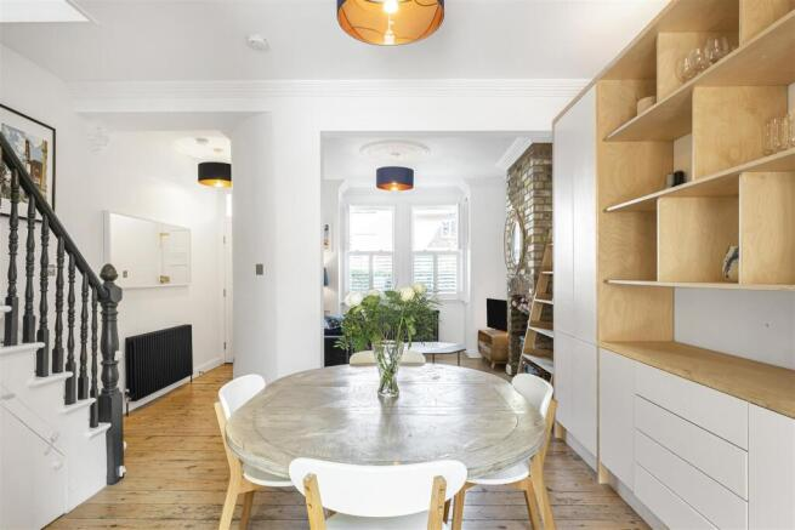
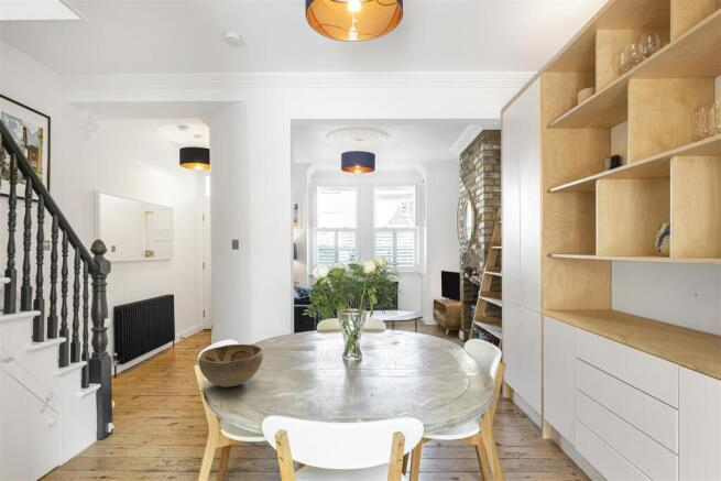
+ decorative bowl [197,343,264,389]
